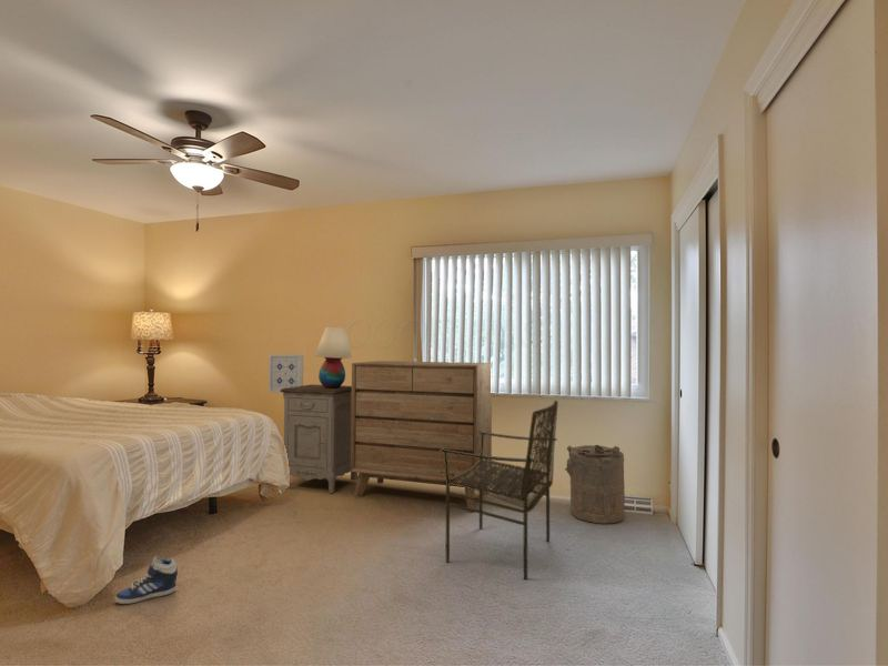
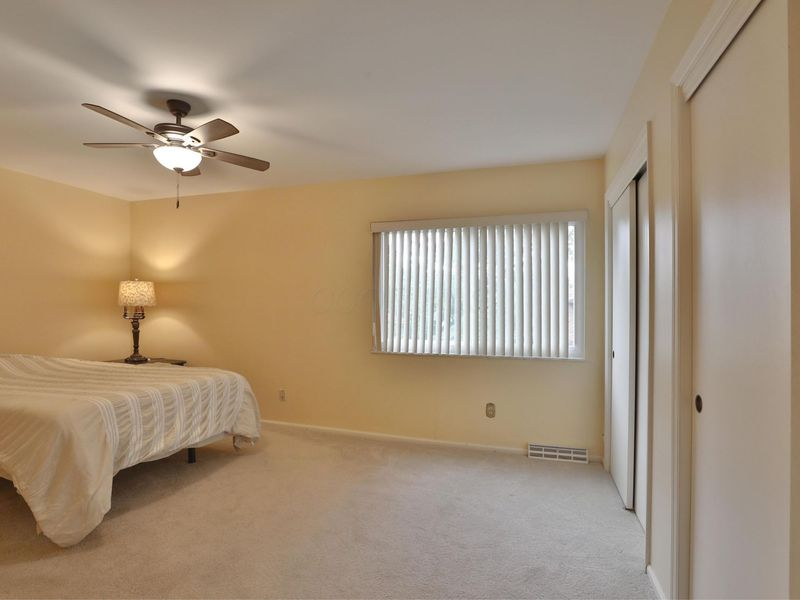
- dresser [351,360,493,513]
- sneaker [114,555,179,605]
- laundry hamper [564,444,626,525]
- nightstand [280,383,359,494]
- wall art [268,353,304,394]
- table lamp [314,326,353,389]
- armchair [440,400,559,581]
